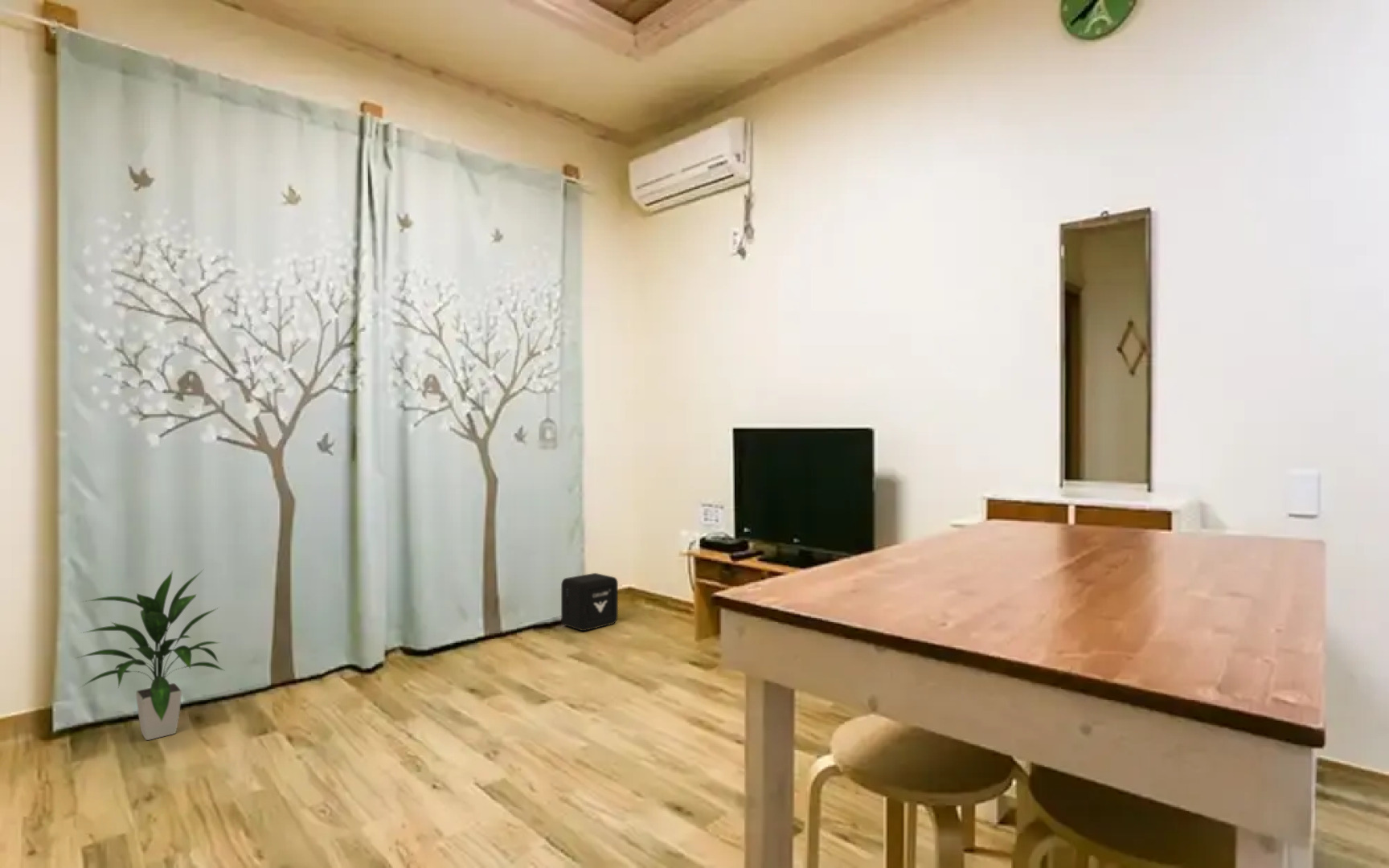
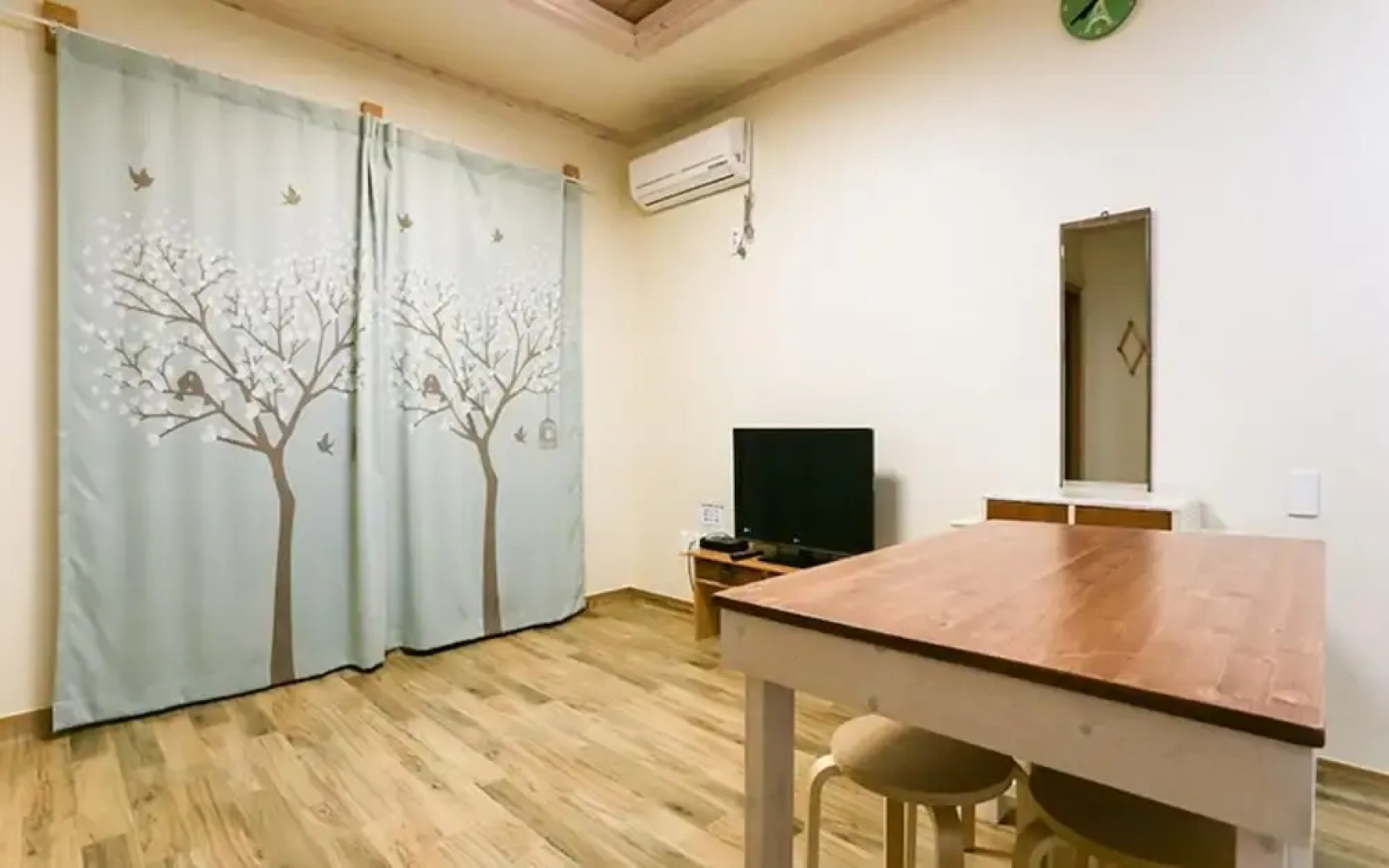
- indoor plant [76,569,227,741]
- air purifier [560,572,619,632]
